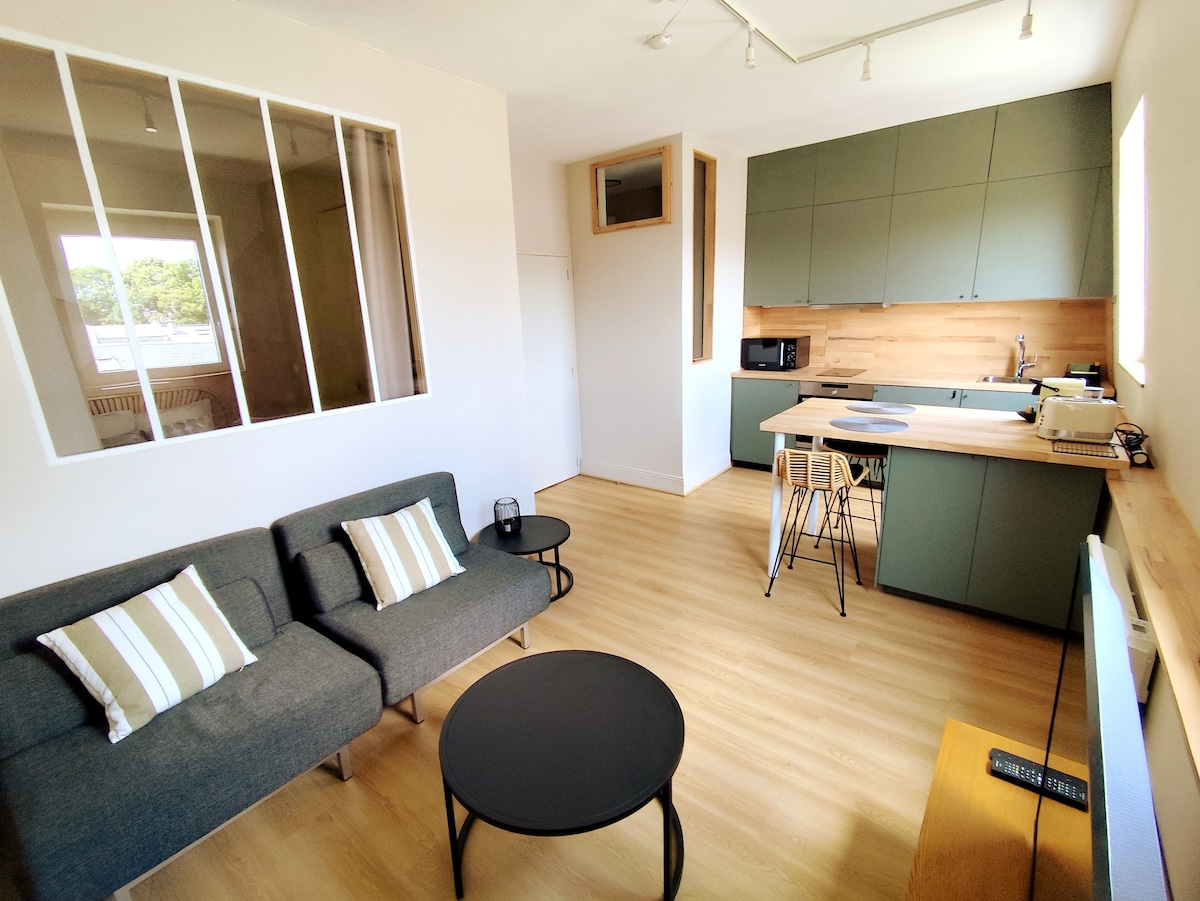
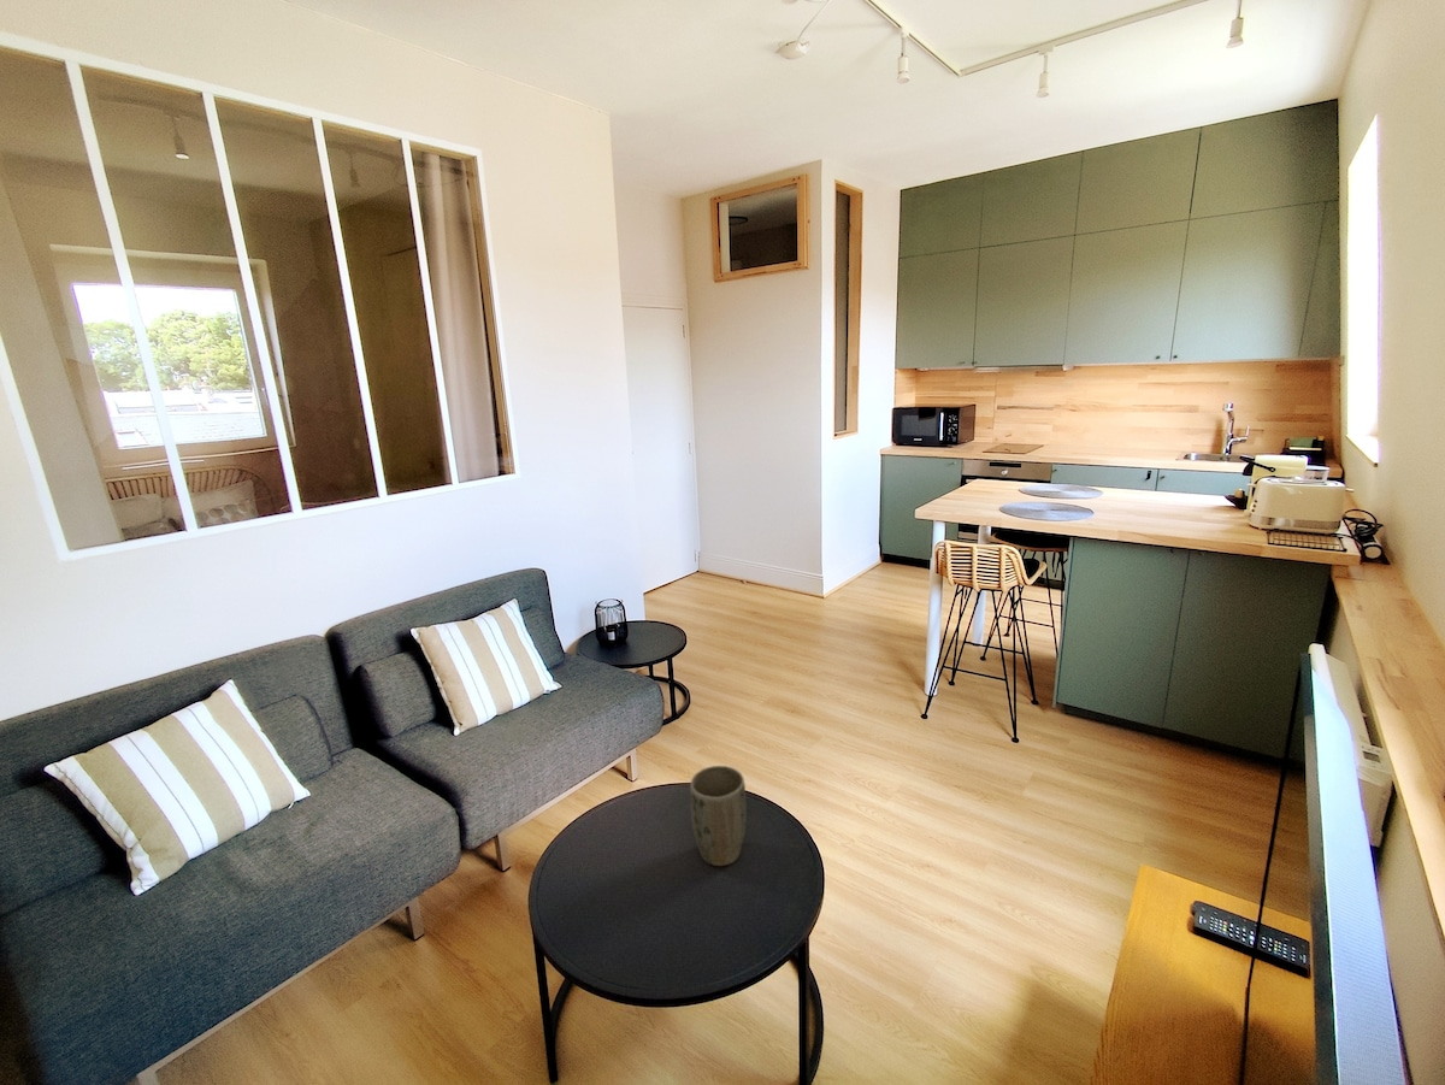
+ plant pot [689,765,748,867]
